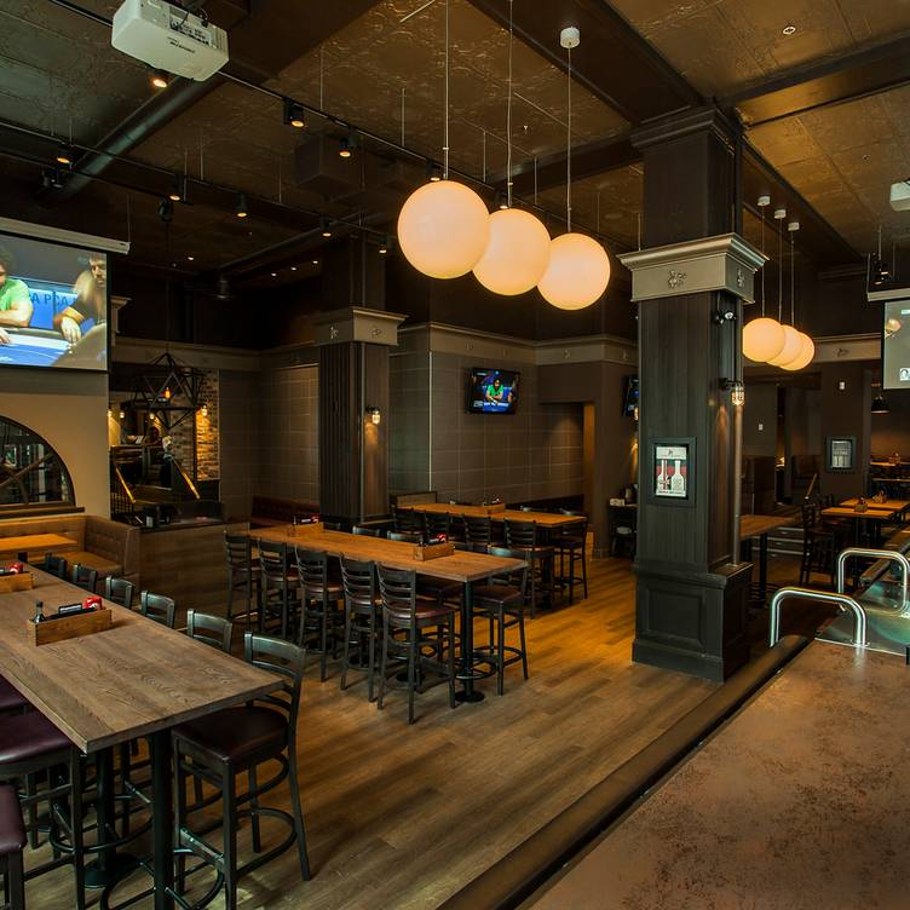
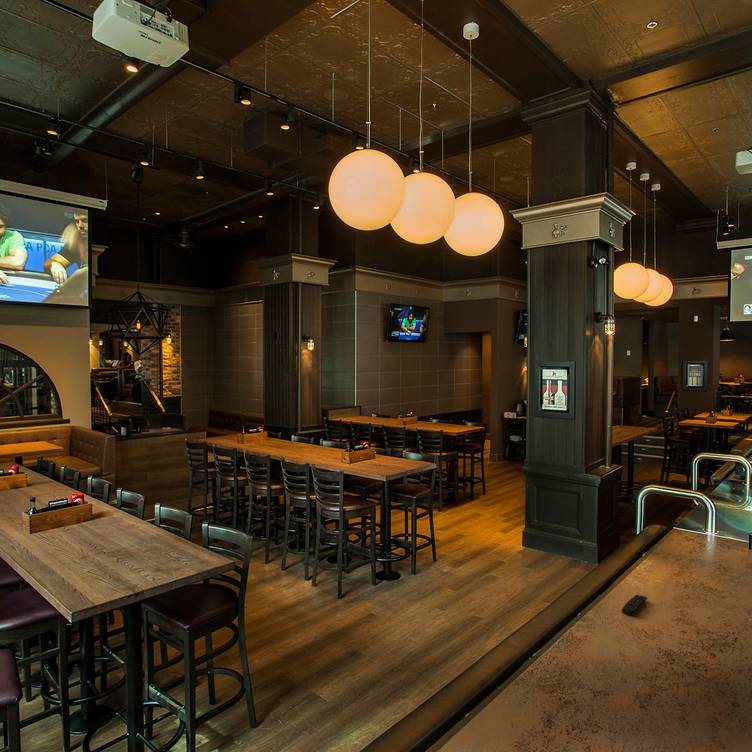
+ remote control [621,594,648,616]
